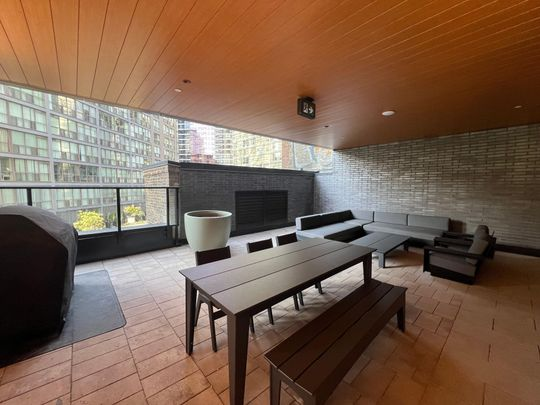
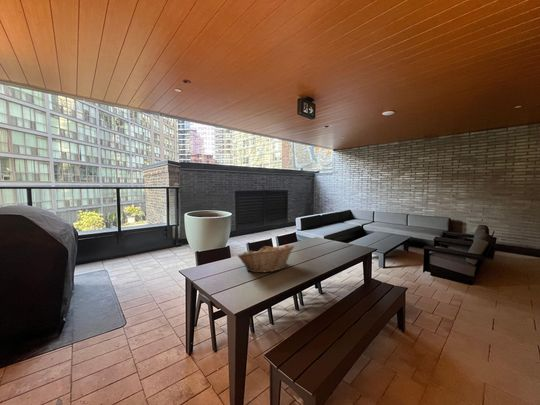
+ fruit basket [236,244,296,273]
